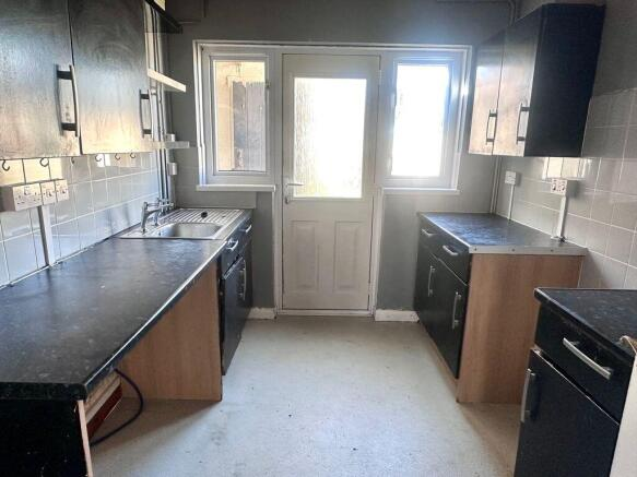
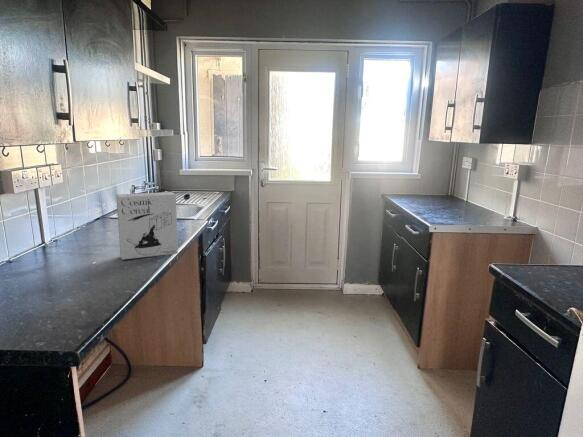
+ cereal box [115,191,179,261]
